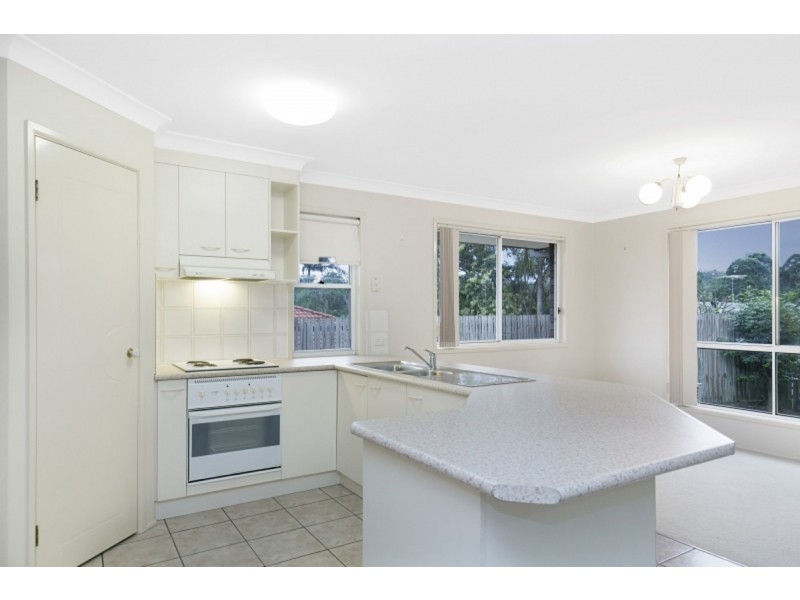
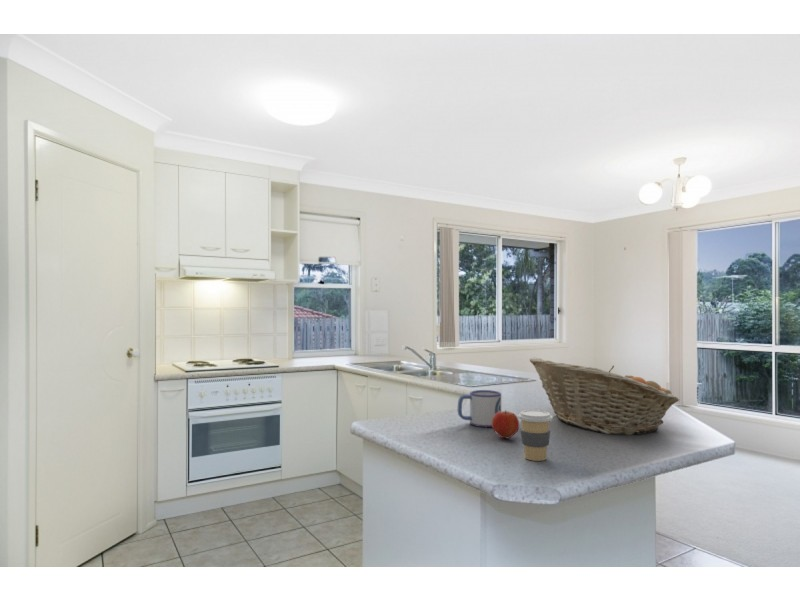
+ fruit basket [529,356,680,436]
+ coffee cup [517,409,554,462]
+ apple [491,409,520,440]
+ mug [457,389,502,428]
